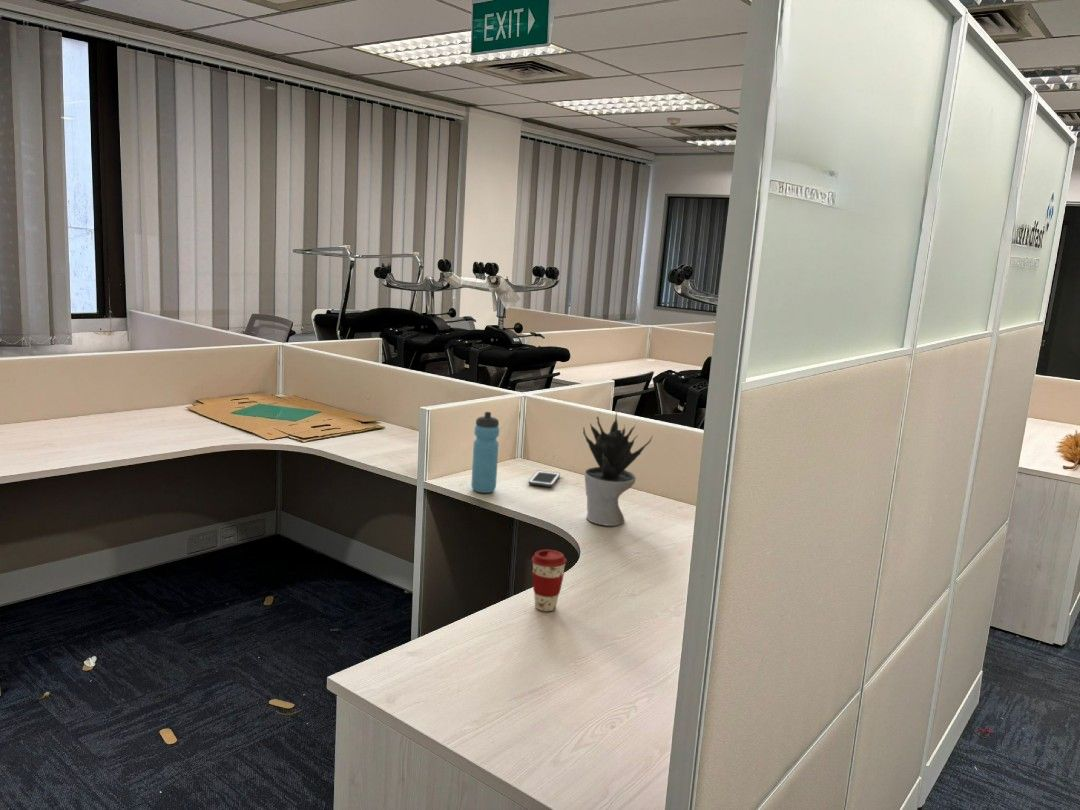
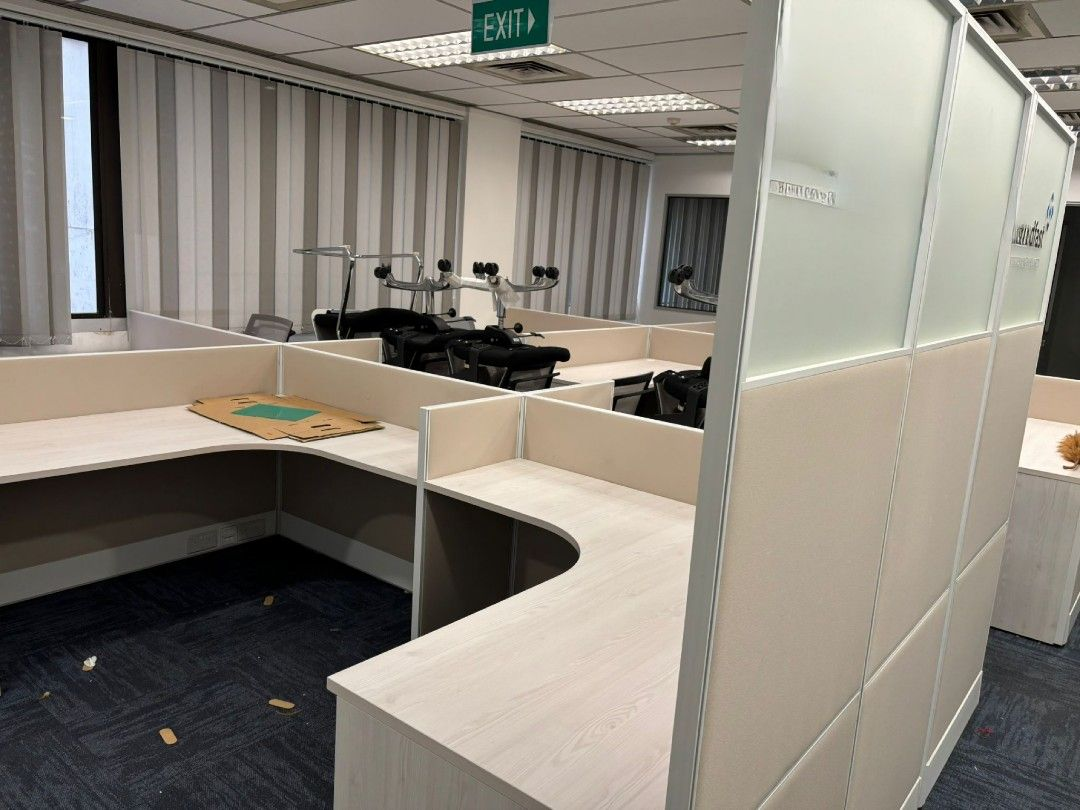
- cell phone [528,470,561,488]
- potted plant [582,412,653,527]
- water bottle [470,411,500,494]
- coffee cup [531,549,568,612]
